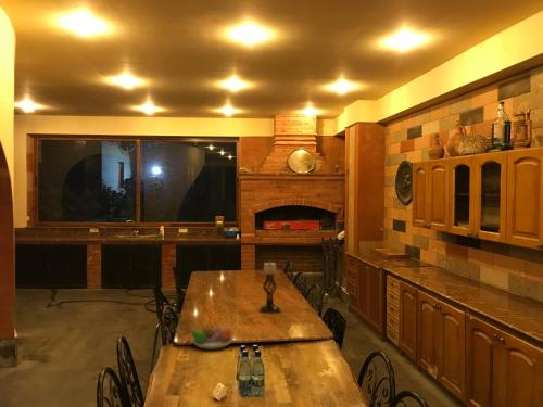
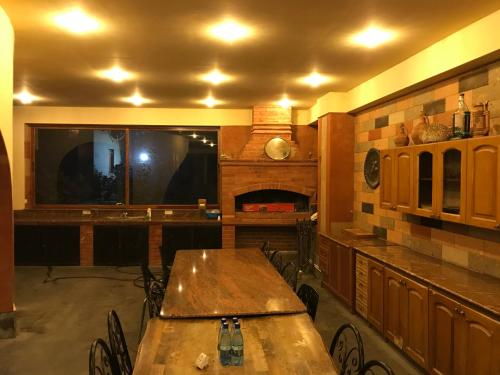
- fruit bowl [188,323,235,351]
- candle holder [258,260,281,315]
